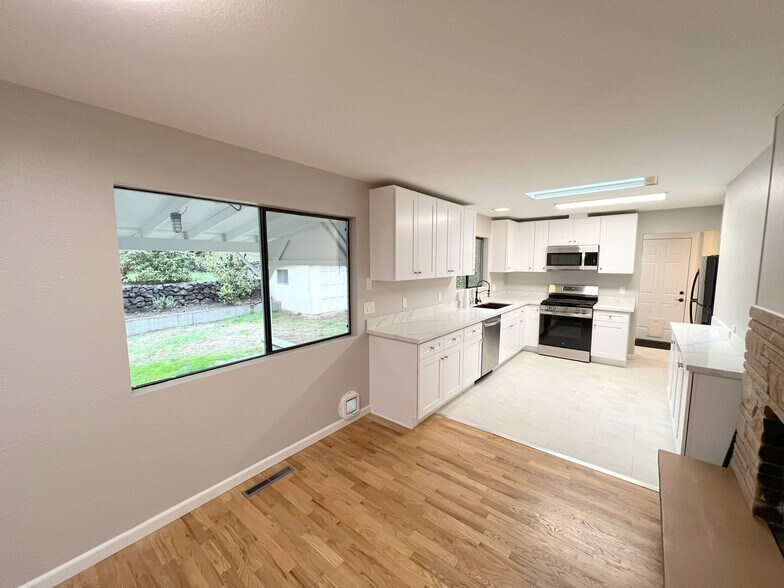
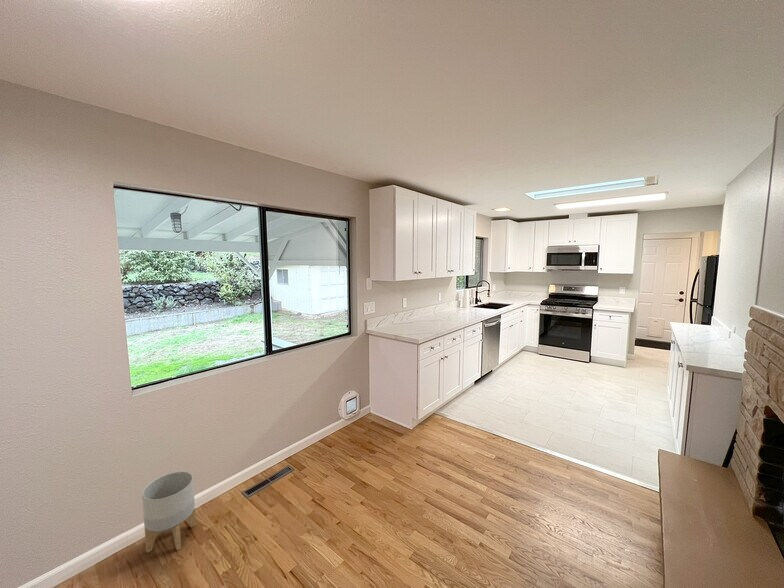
+ planter [141,470,196,554]
